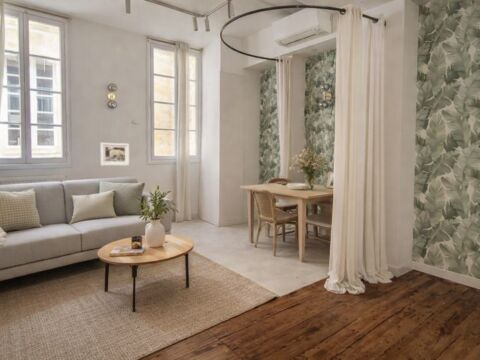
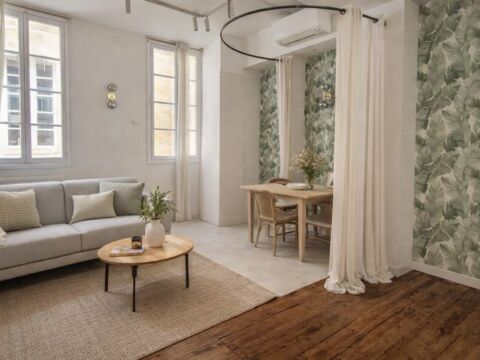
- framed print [100,142,130,166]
